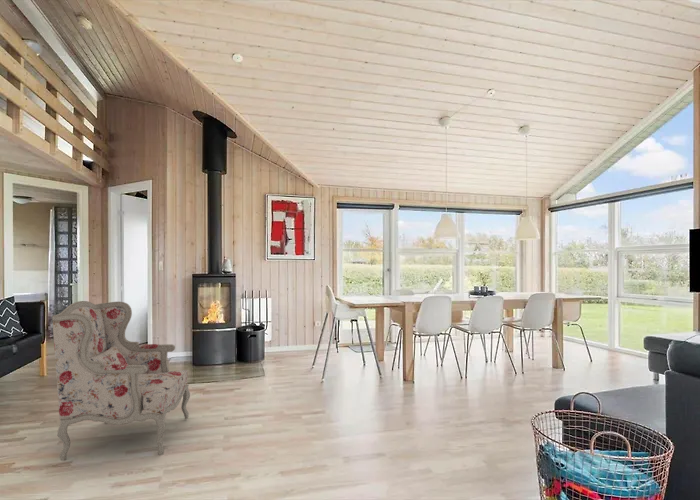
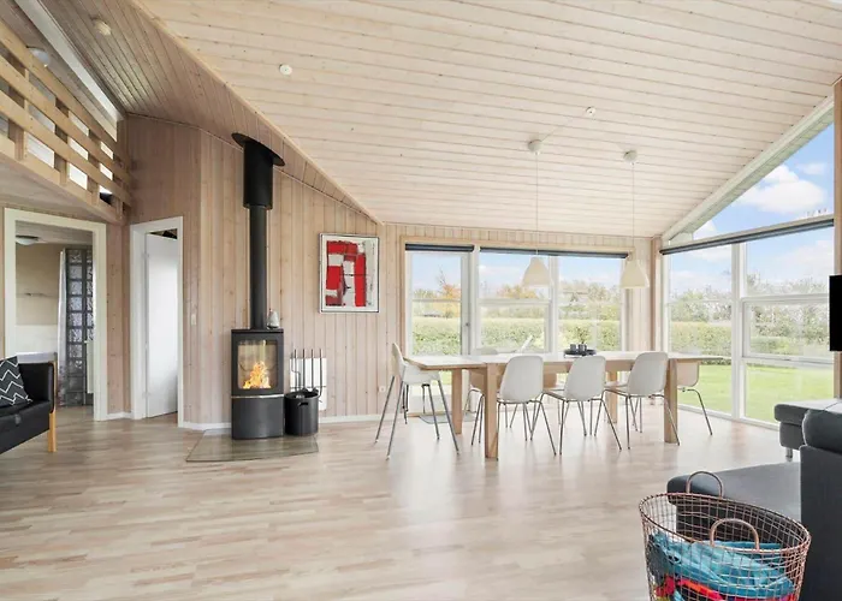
- armchair [51,300,191,461]
